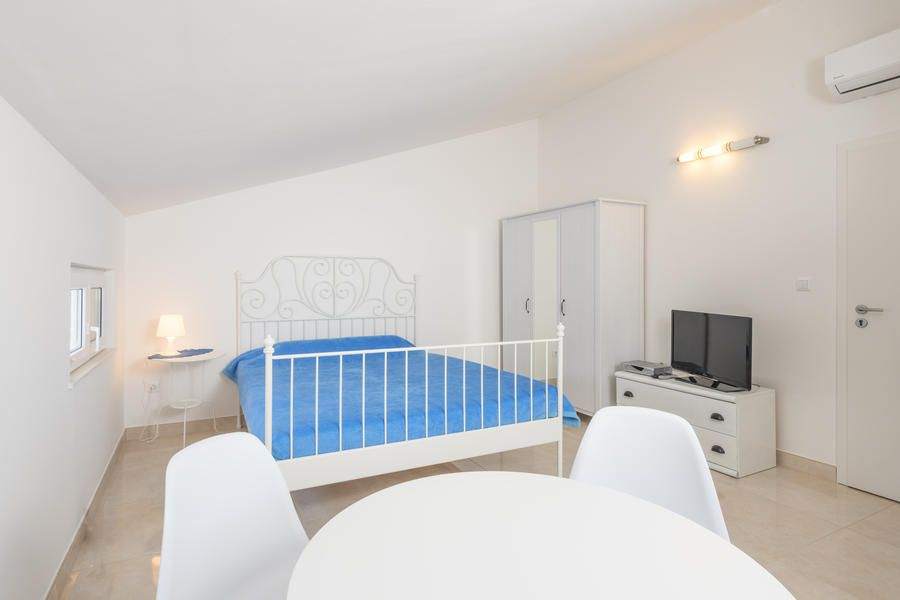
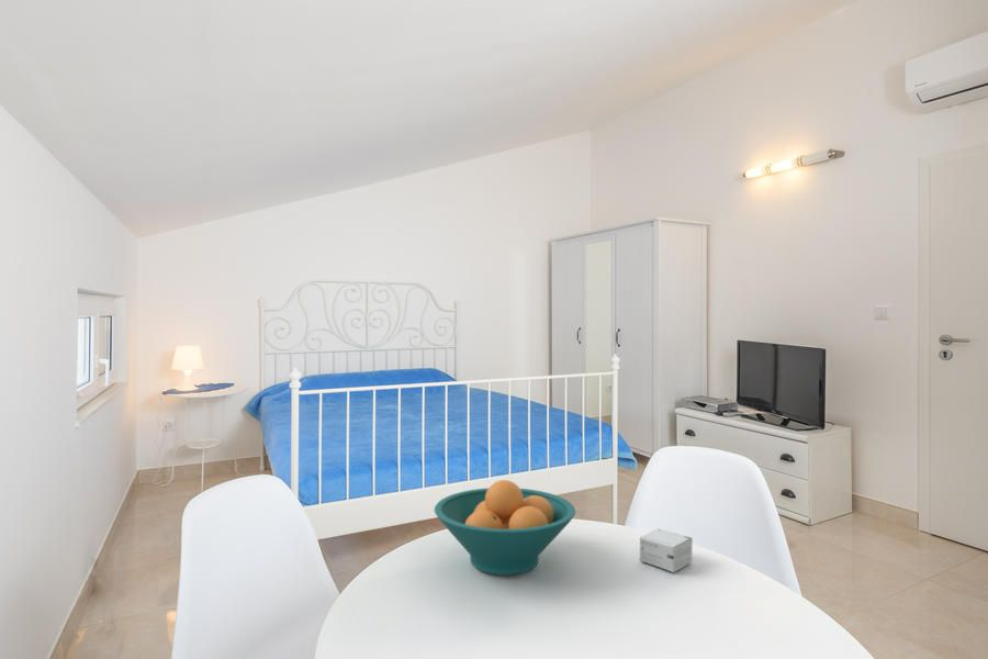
+ small box [639,527,694,573]
+ fruit bowl [434,479,576,577]
